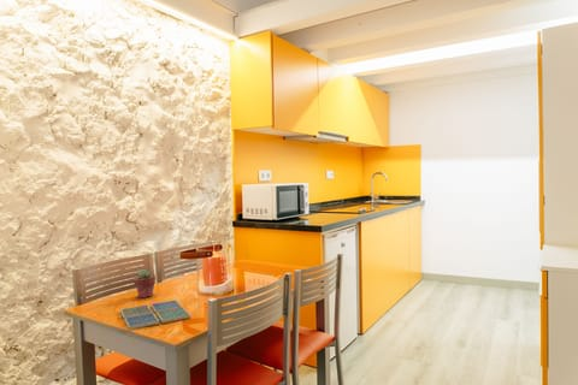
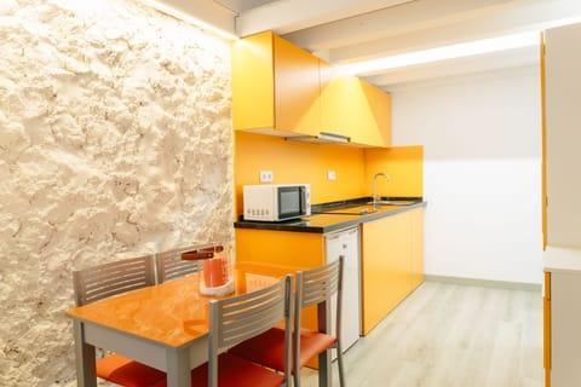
- potted succulent [132,268,157,300]
- drink coaster [119,298,191,331]
